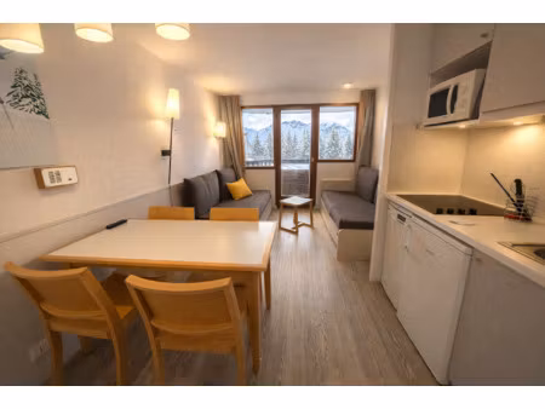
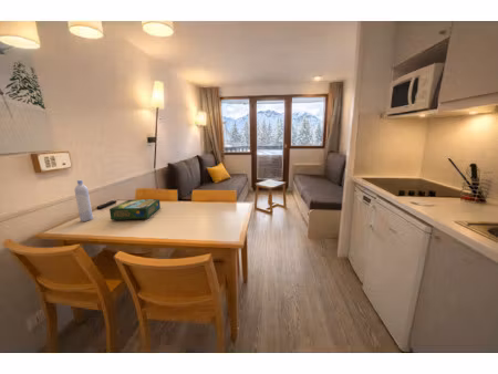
+ bottle [74,179,94,222]
+ board game [108,198,162,221]
